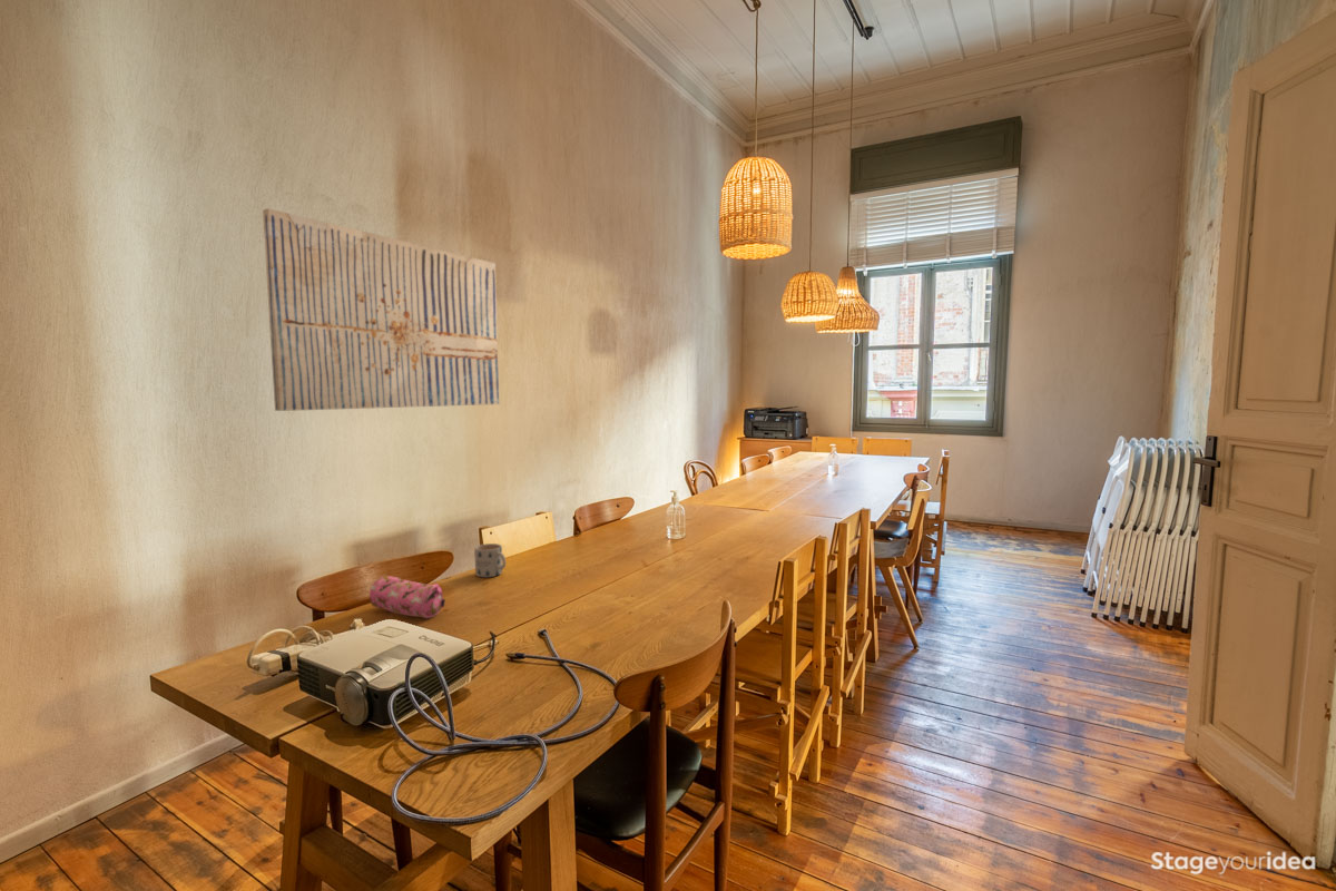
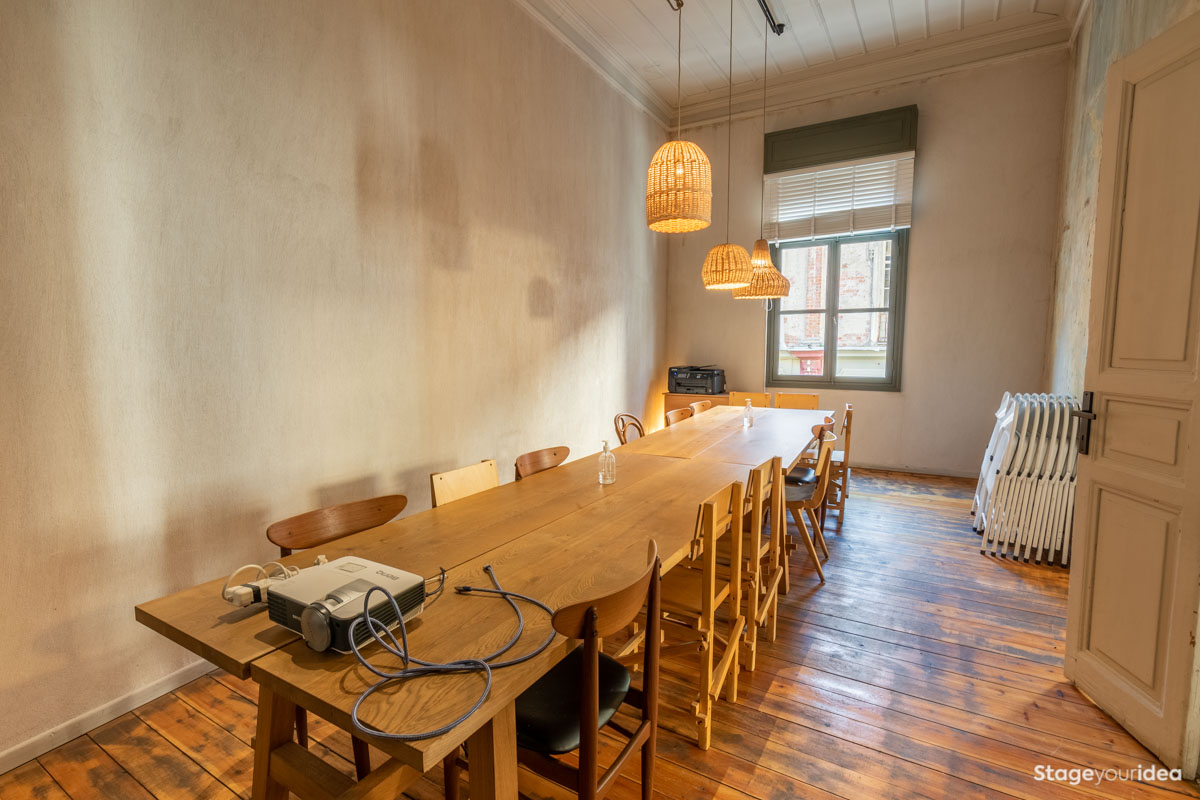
- pencil case [369,575,446,619]
- wall art [262,207,500,412]
- mug [473,542,508,578]
